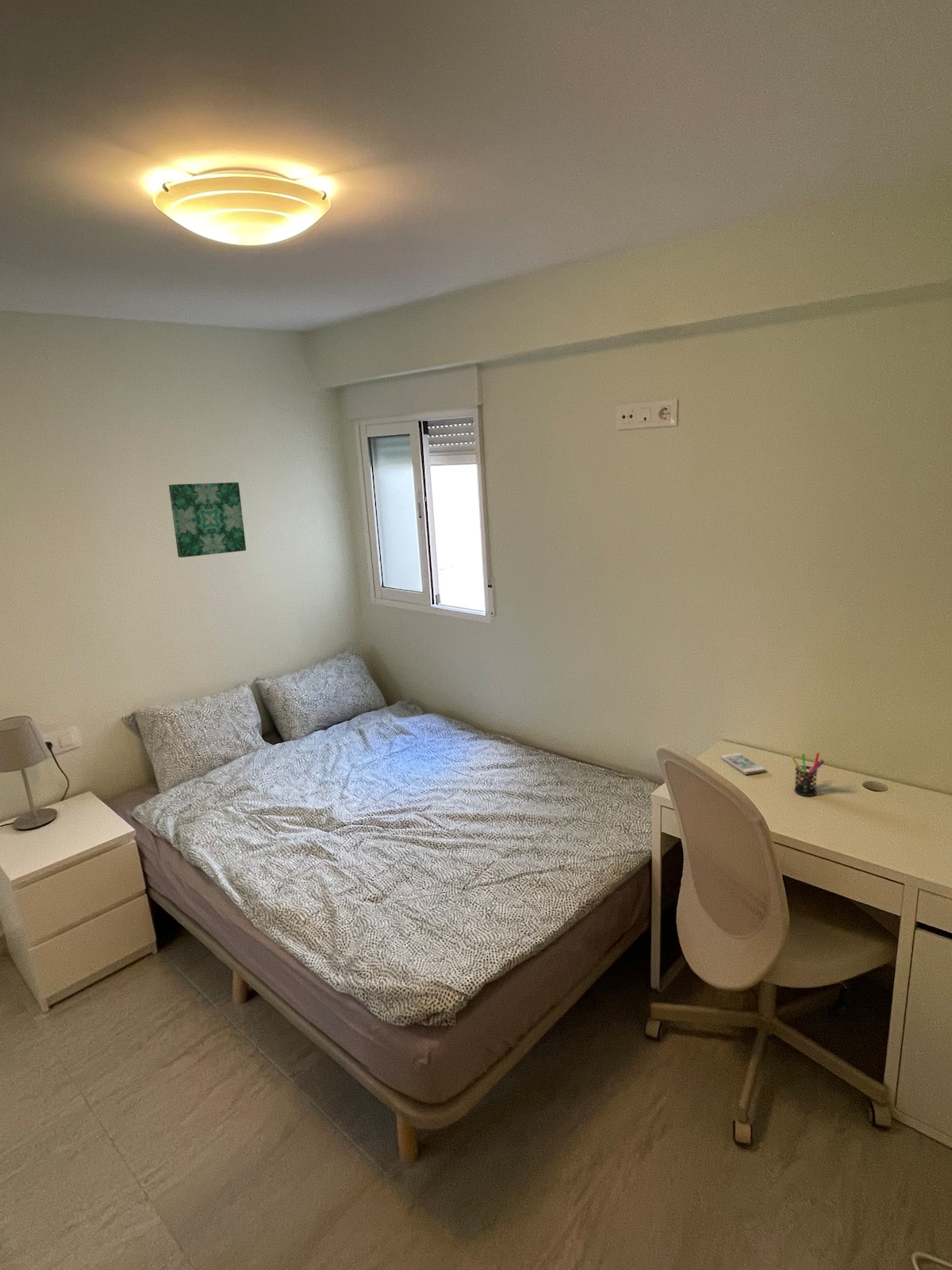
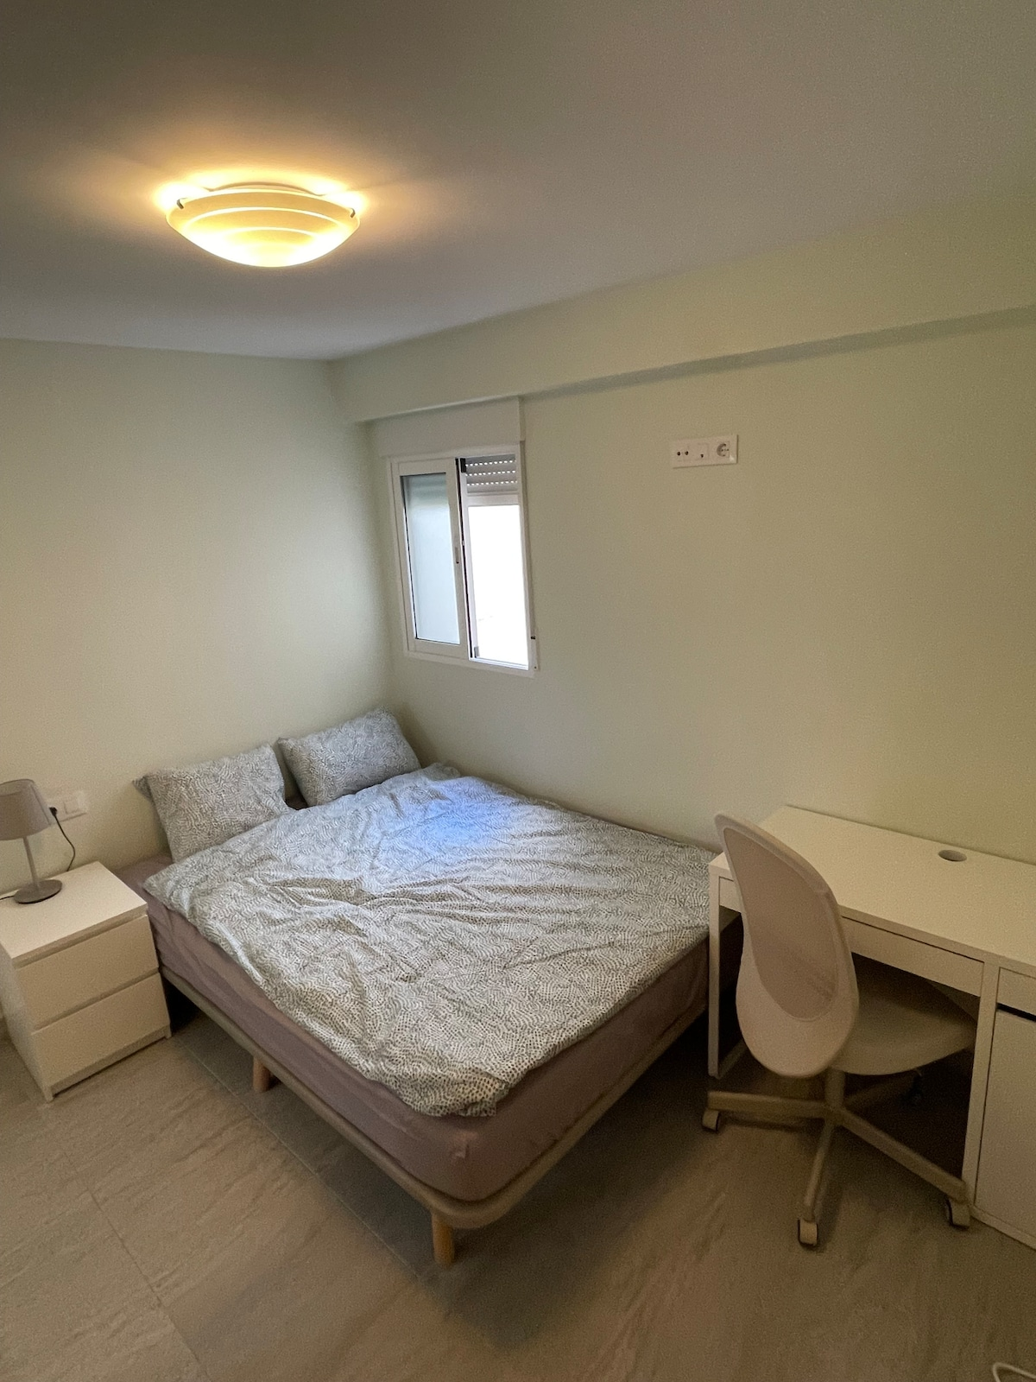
- wall art [168,482,247,558]
- smartphone [720,752,766,775]
- pen holder [790,752,825,797]
